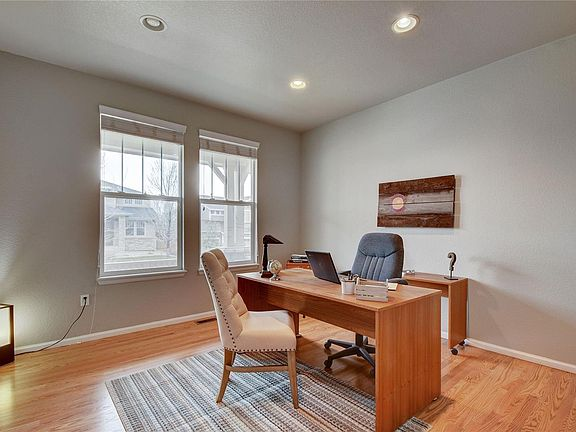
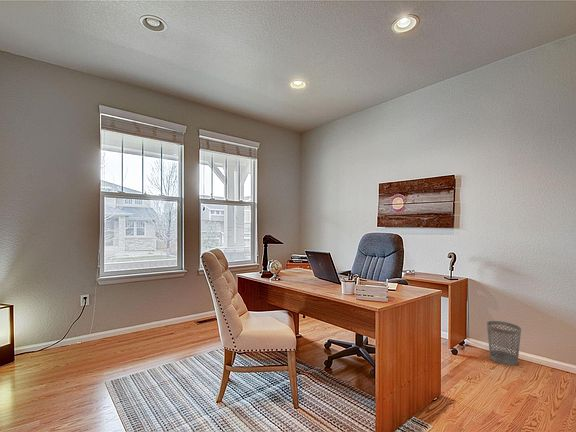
+ wastebasket [486,320,522,366]
